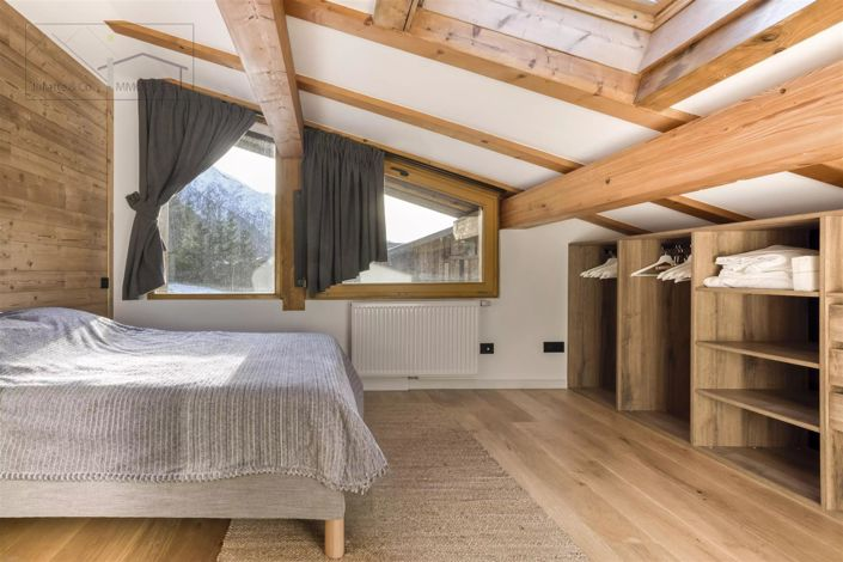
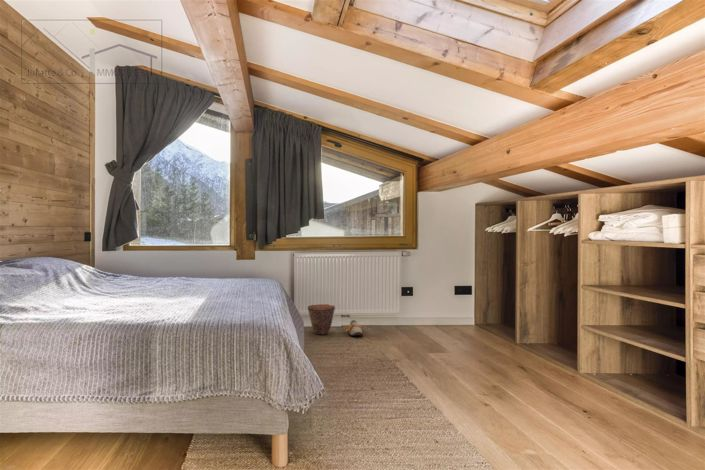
+ shoe [344,319,364,337]
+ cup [307,303,336,336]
